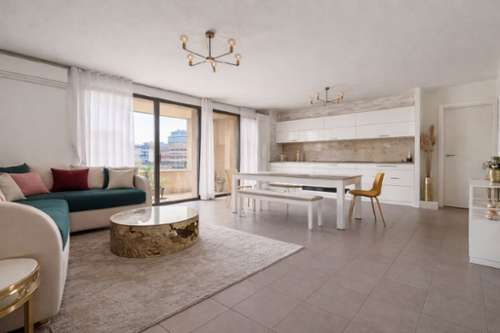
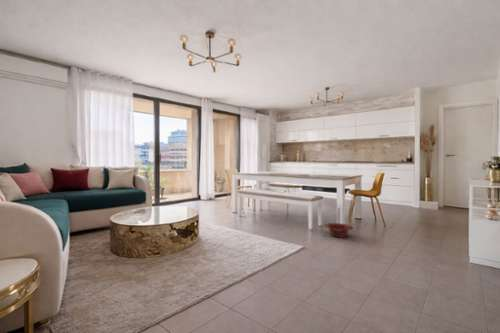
+ basket [323,207,354,239]
